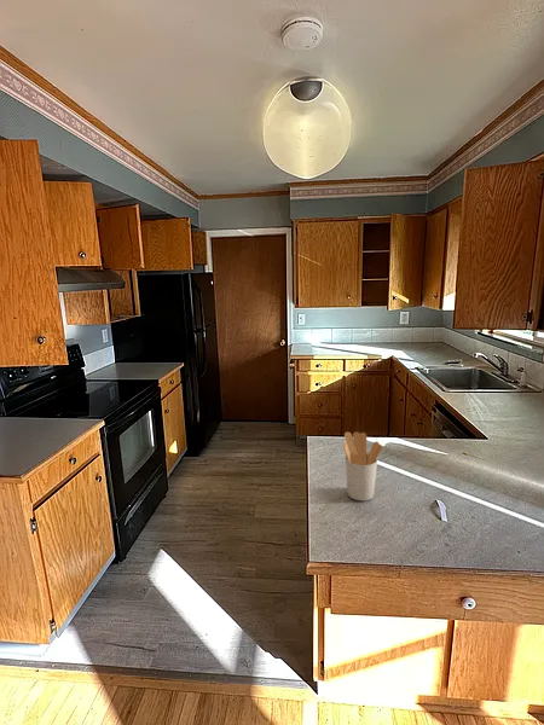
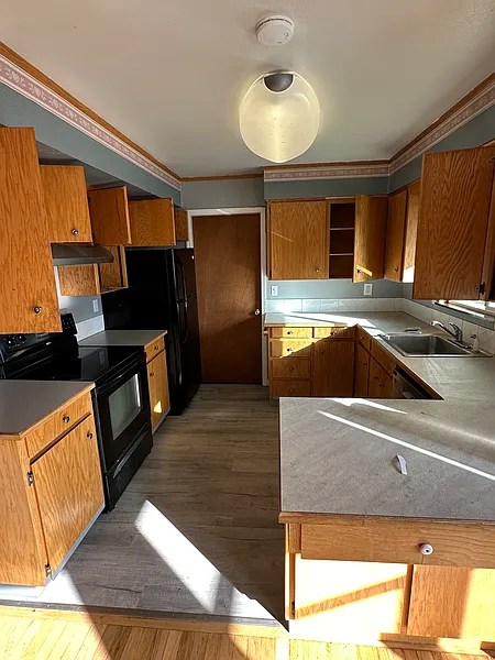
- utensil holder [342,431,384,501]
